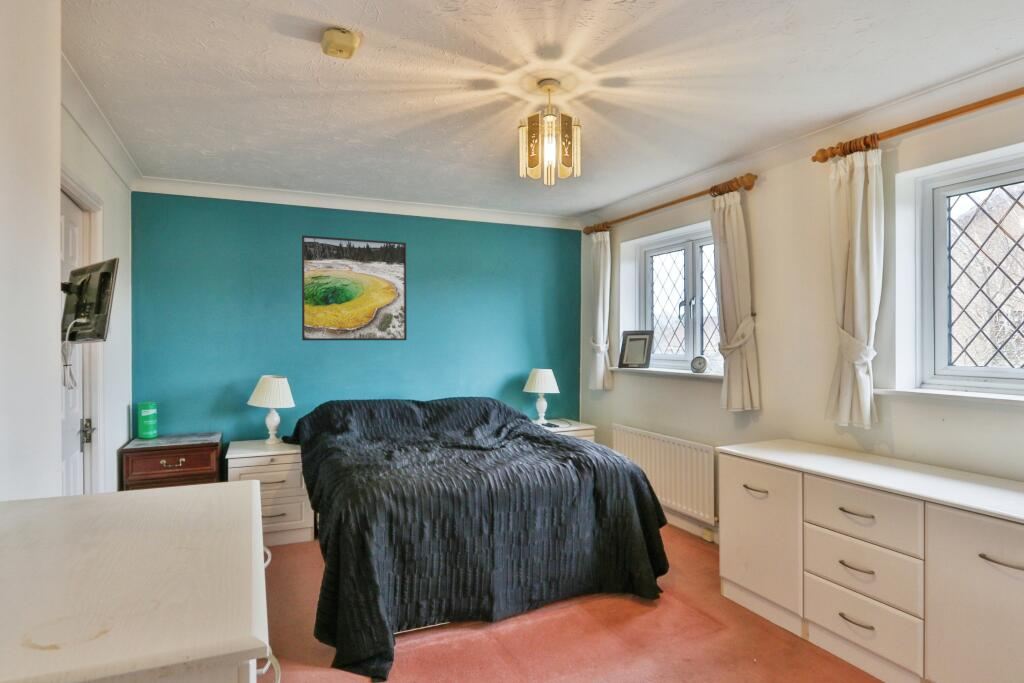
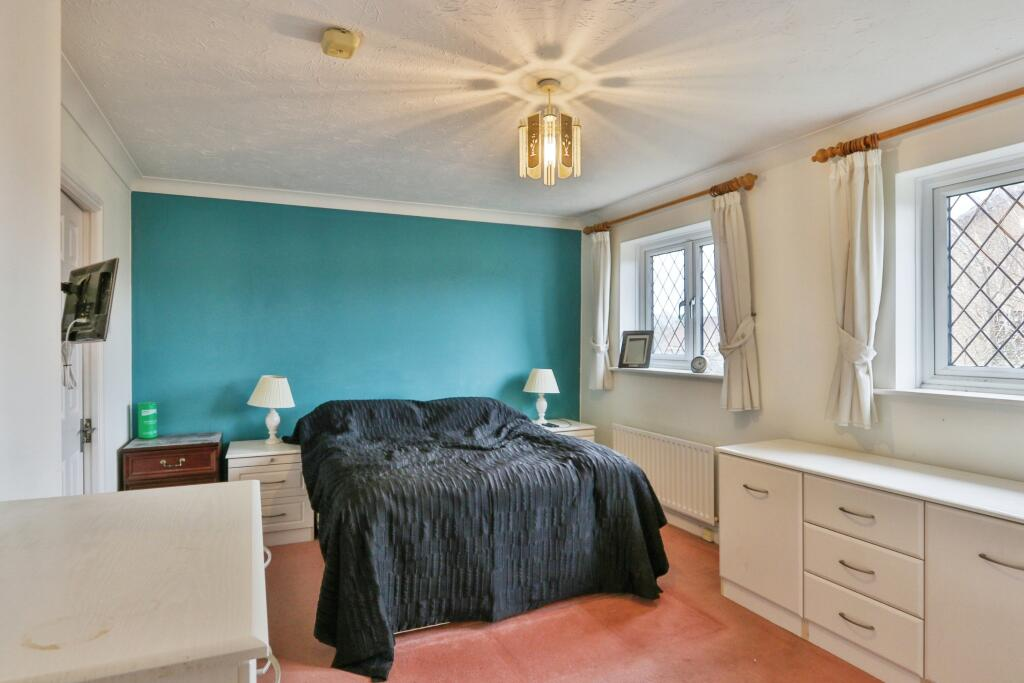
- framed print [301,234,408,341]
